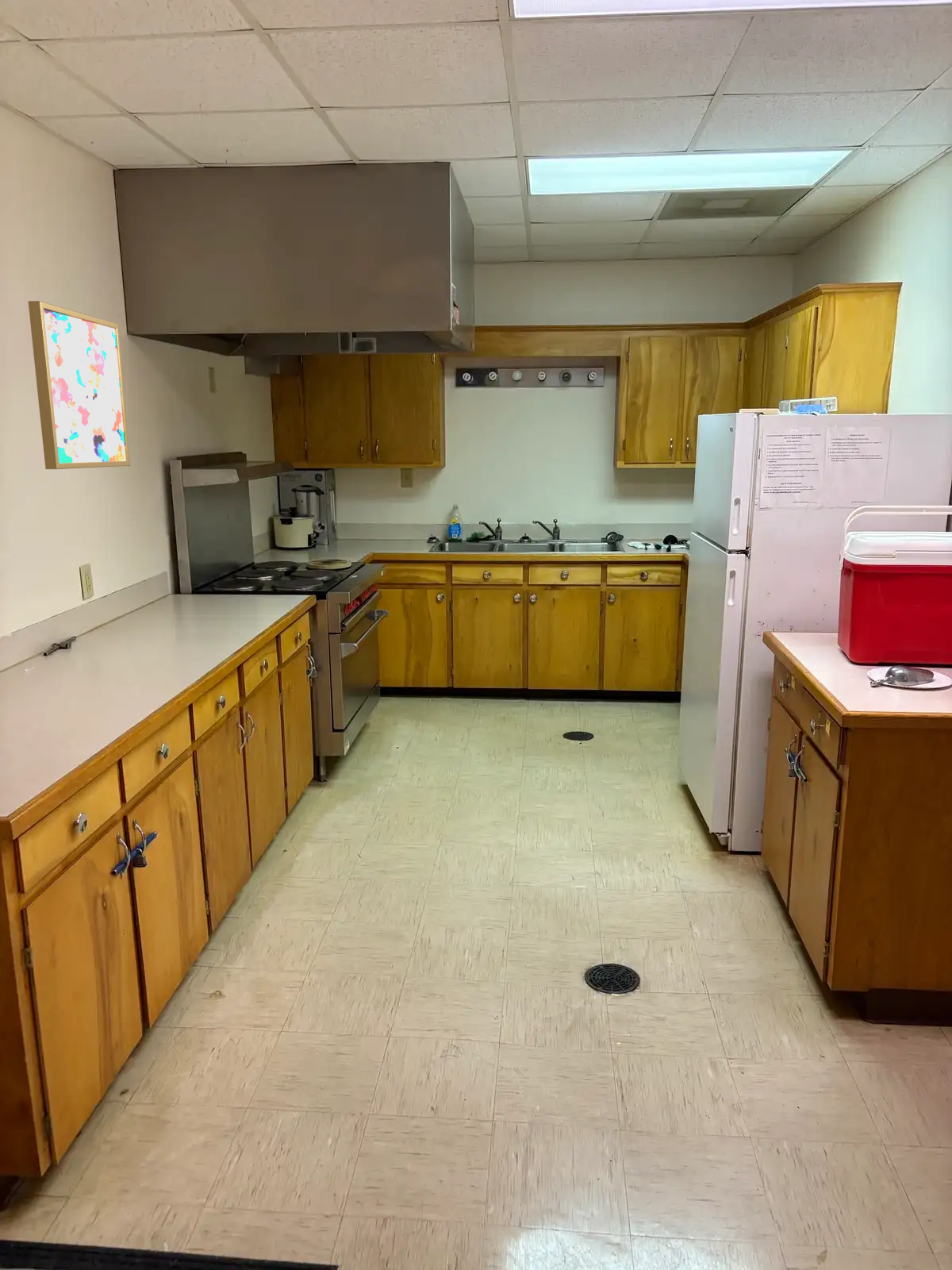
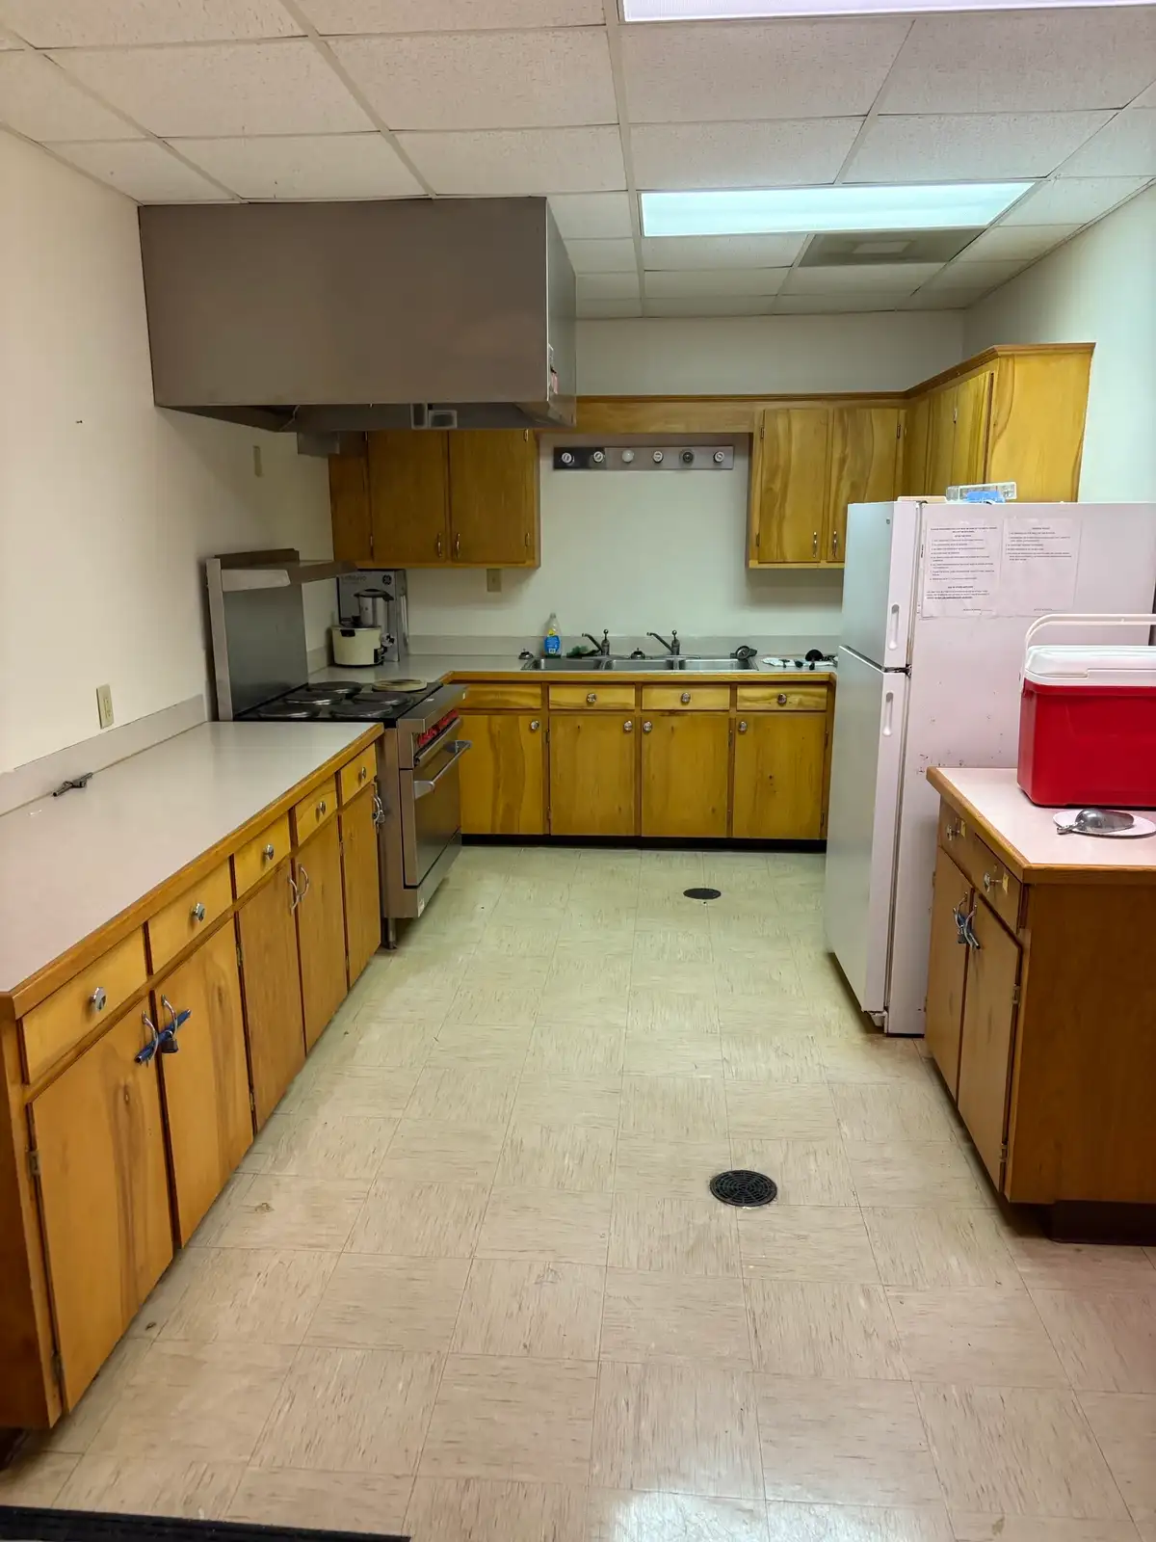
- wall art [28,300,131,470]
